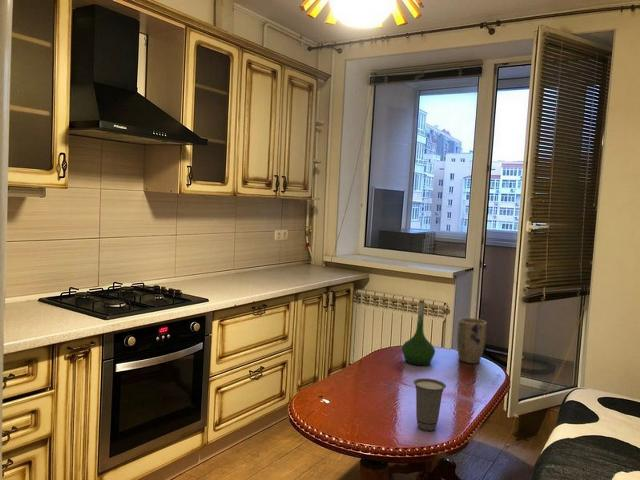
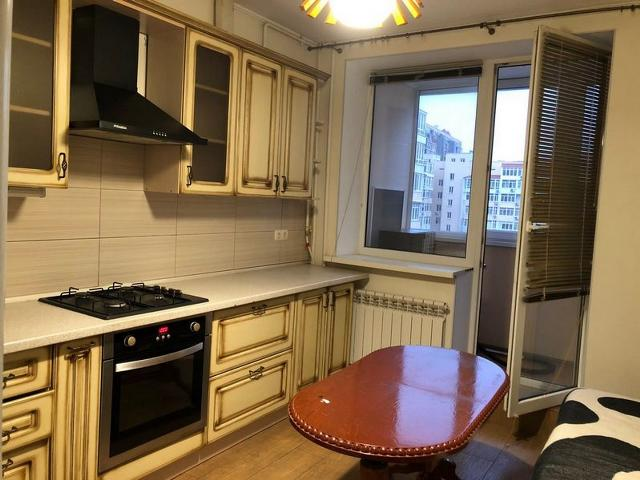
- cup [413,377,447,432]
- plant pot [456,317,488,364]
- vase [401,299,436,366]
